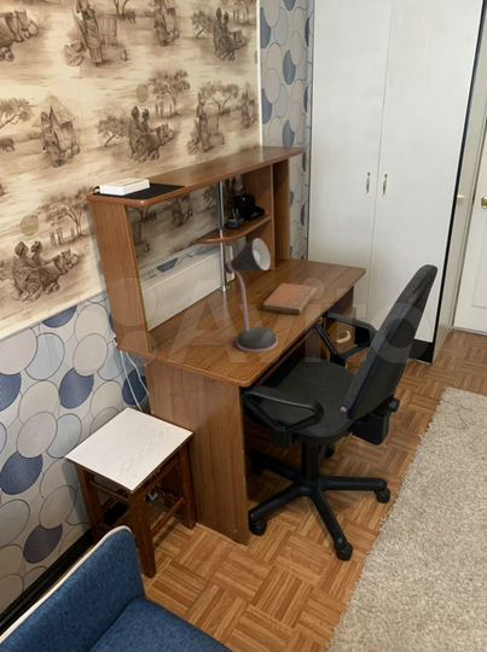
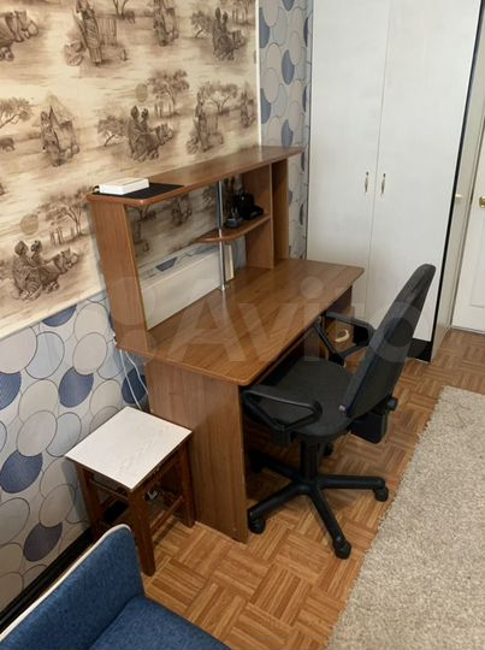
- notebook [261,281,318,316]
- desk lamp [222,237,279,354]
